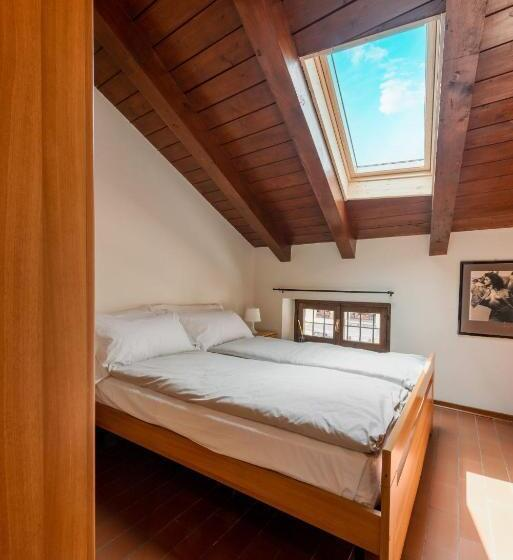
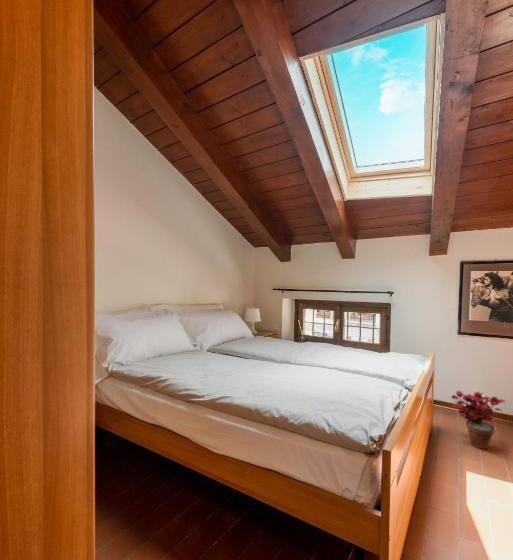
+ potted plant [450,390,506,450]
